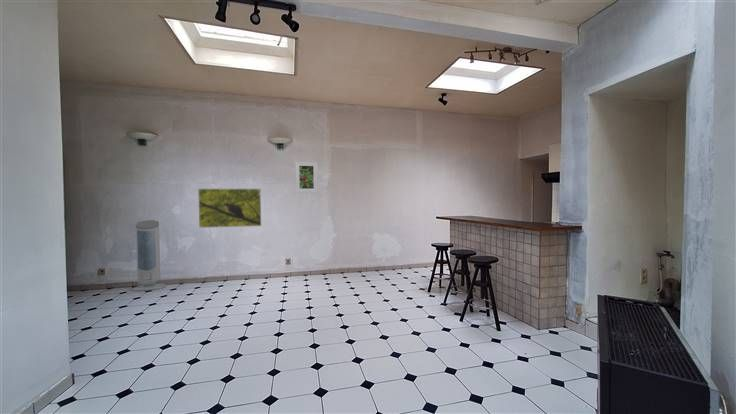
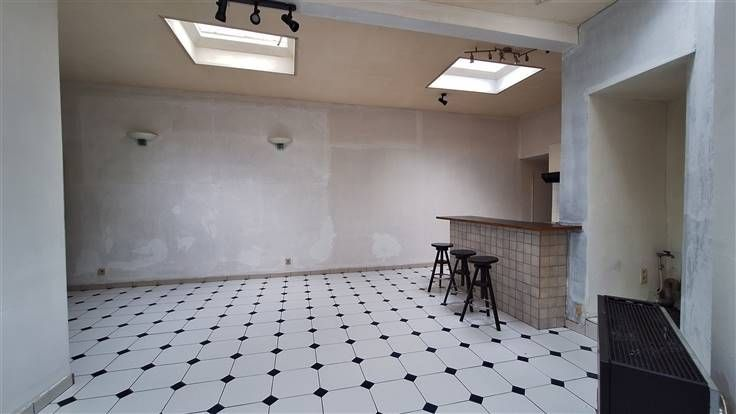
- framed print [197,188,262,229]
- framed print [294,161,318,193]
- air purifier [131,219,167,292]
